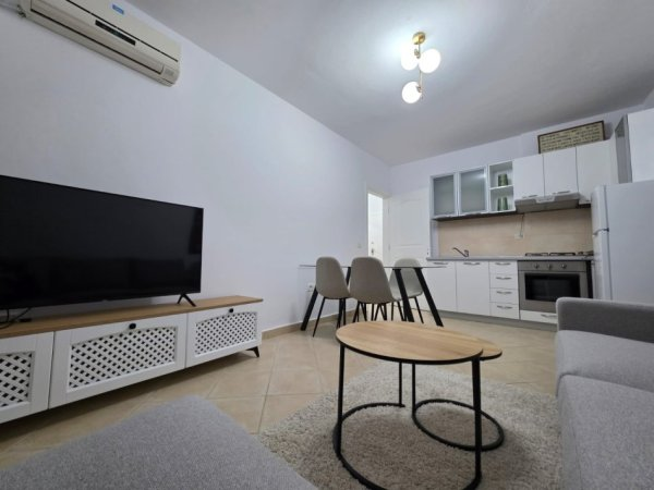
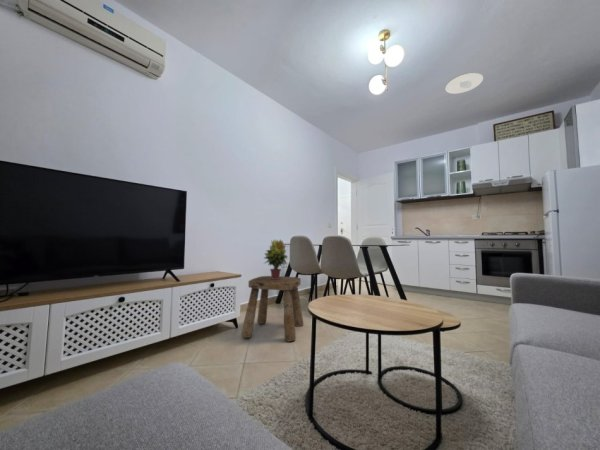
+ potted plant [263,238,289,279]
+ recessed light [445,72,484,95]
+ stool [240,275,304,343]
